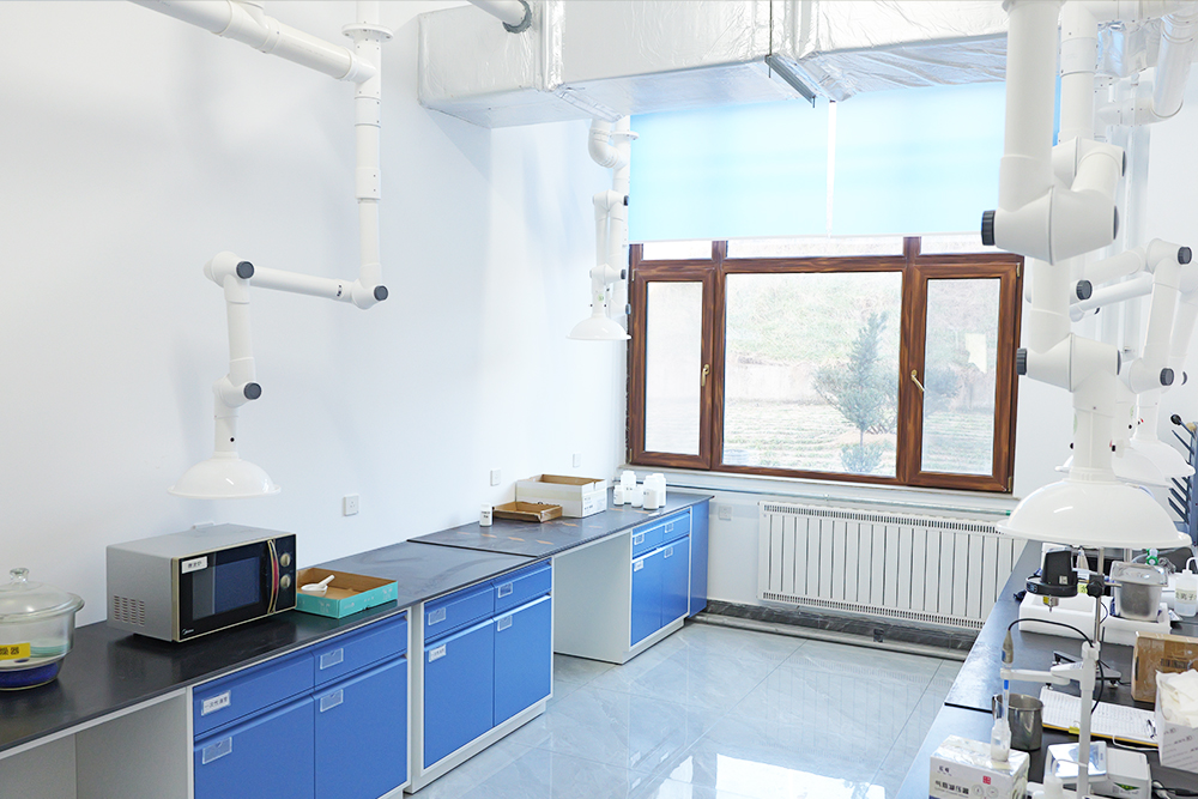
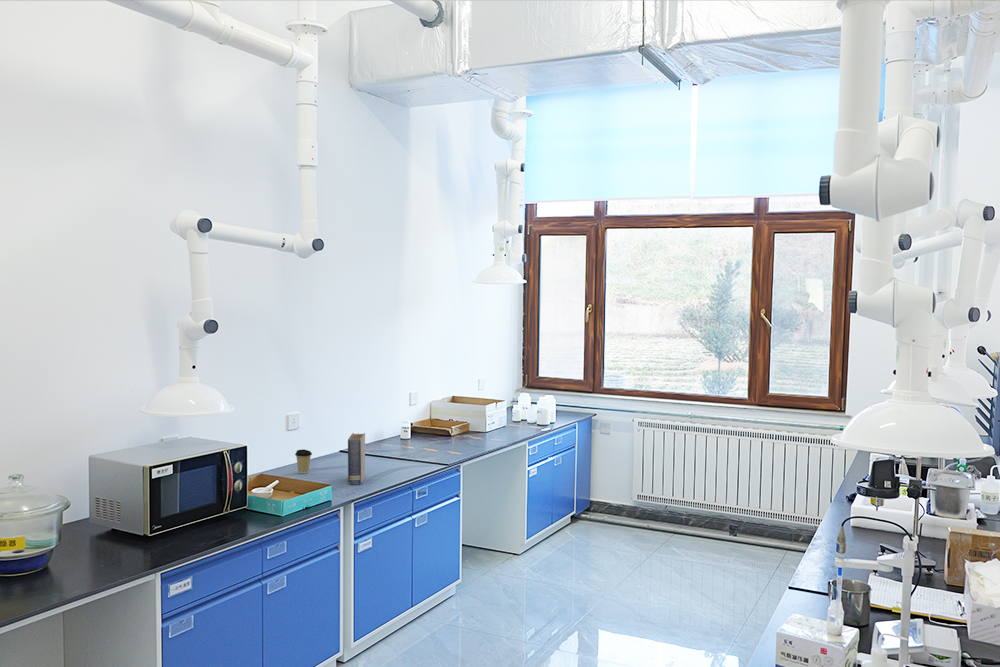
+ coffee cup [294,449,313,475]
+ book [347,432,366,485]
